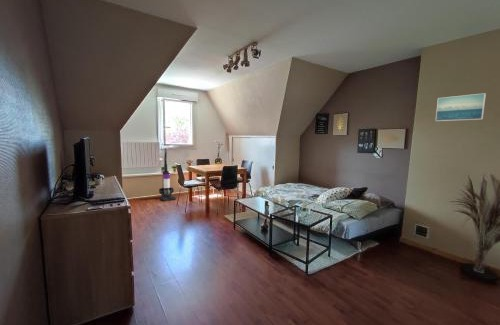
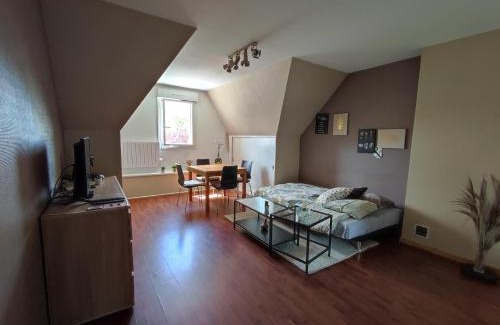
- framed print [435,92,487,122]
- vacuum cleaner [158,147,177,202]
